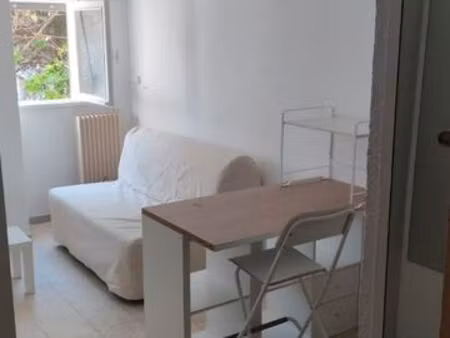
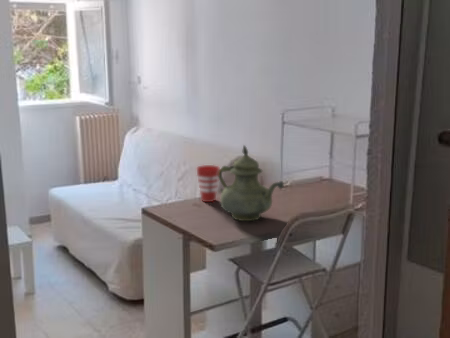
+ cup [196,164,221,203]
+ teapot [218,144,285,222]
